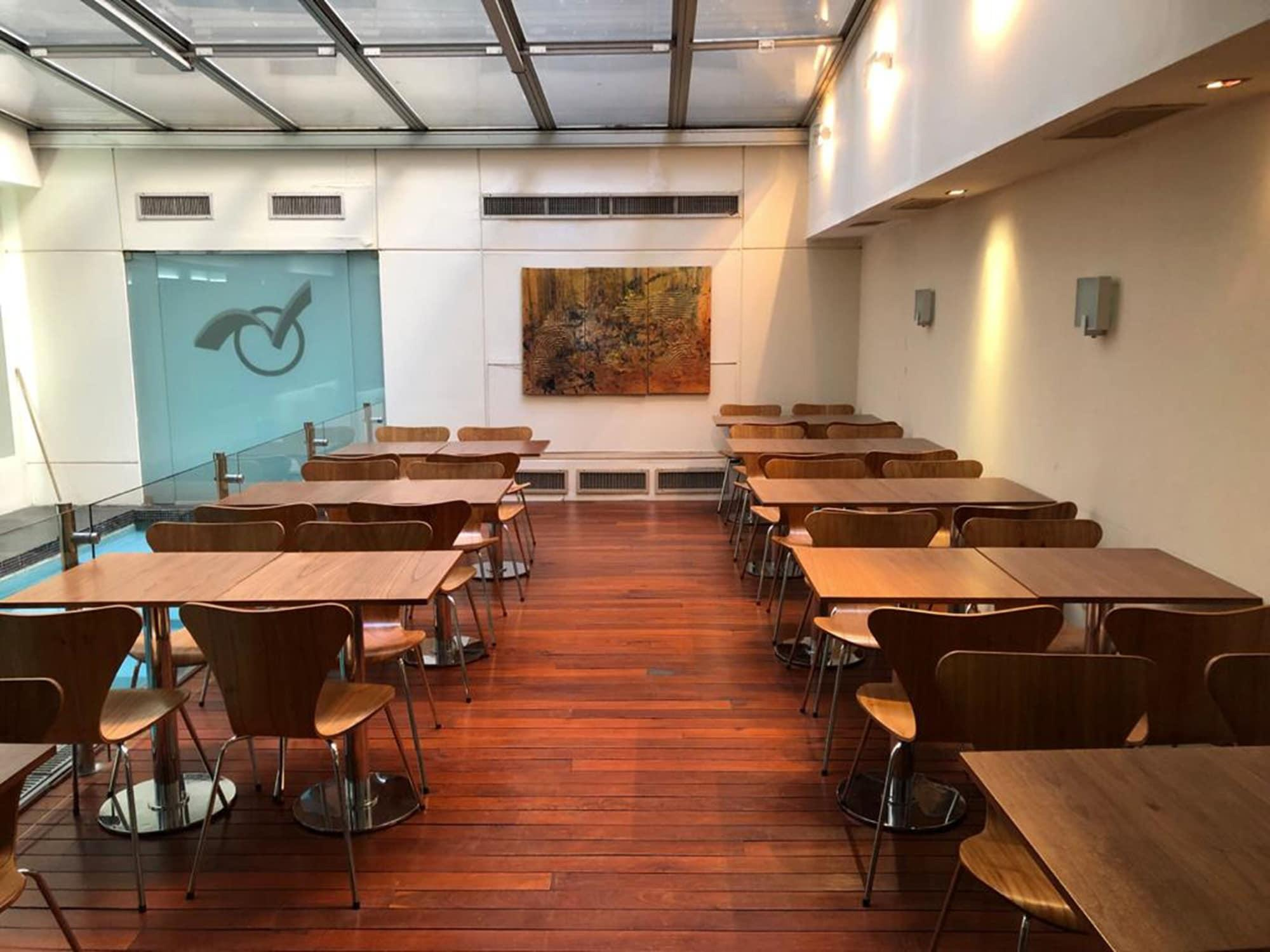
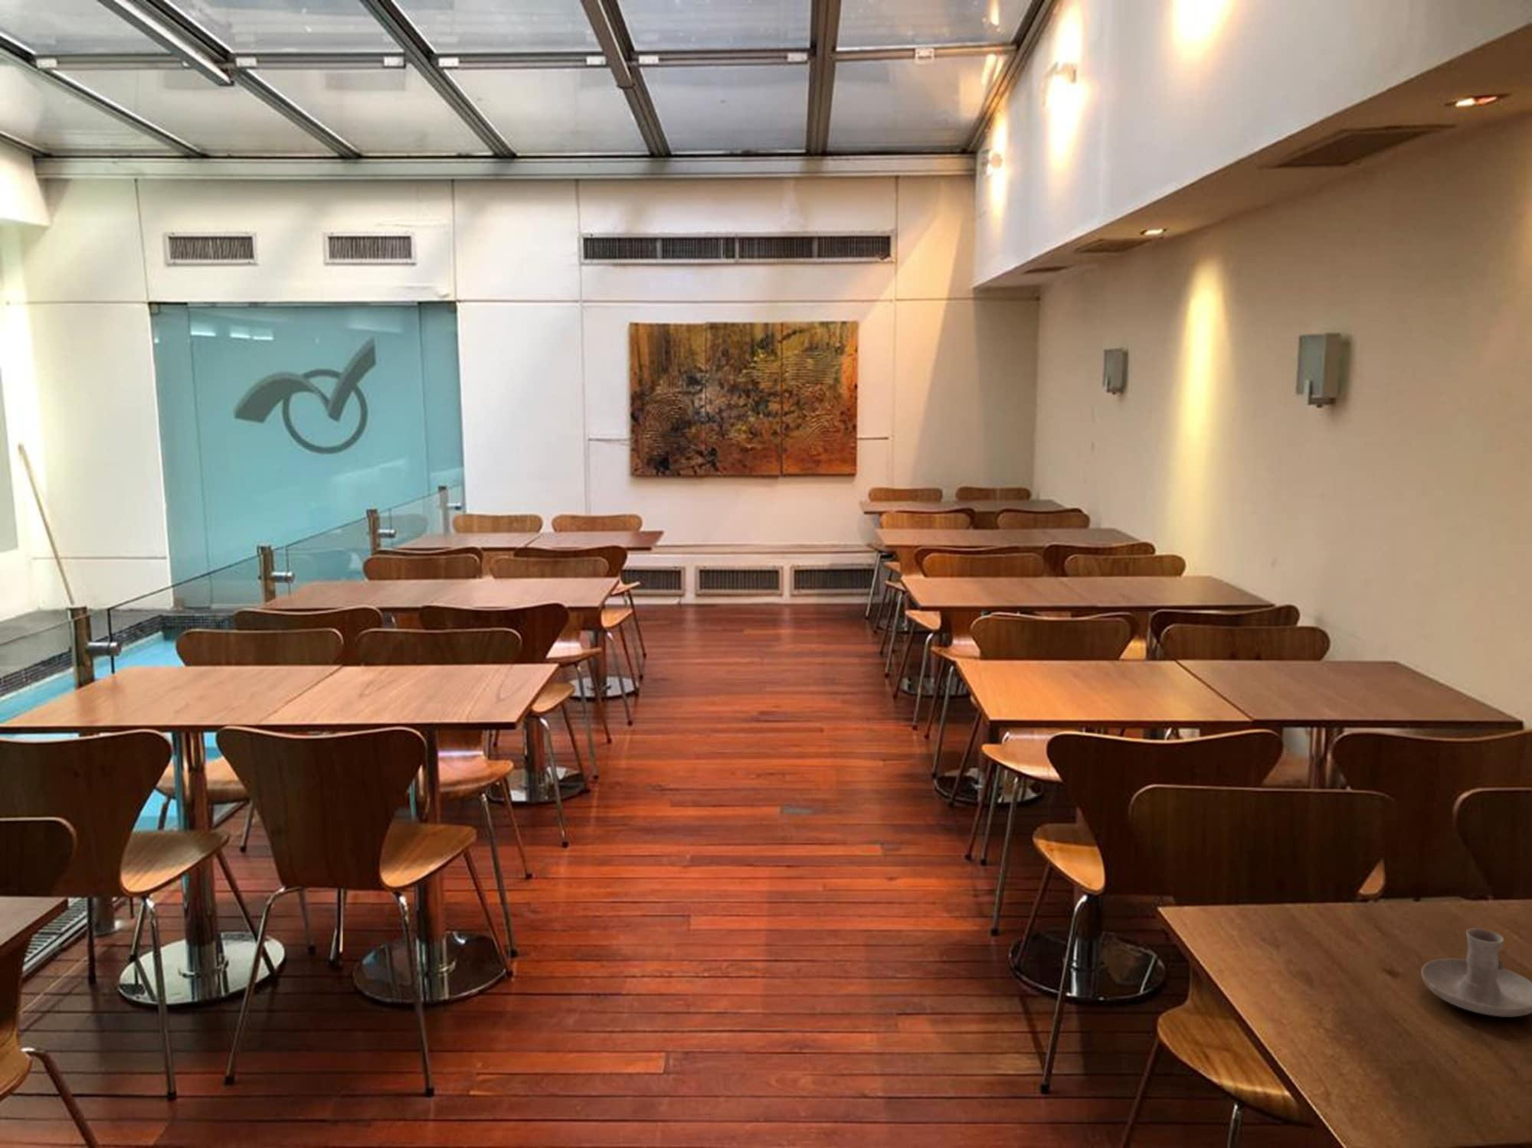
+ candle holder [1420,927,1532,1018]
